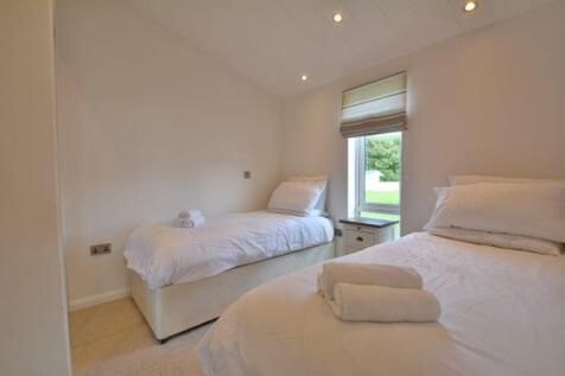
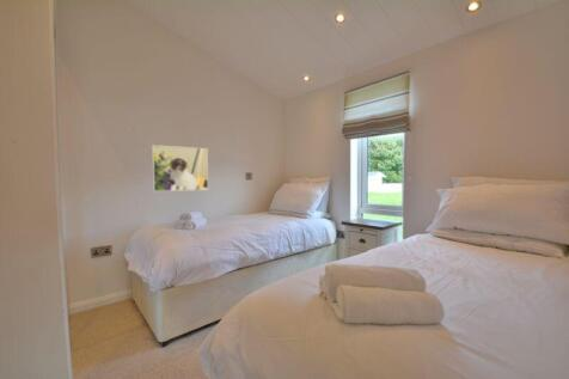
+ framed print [151,143,209,192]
